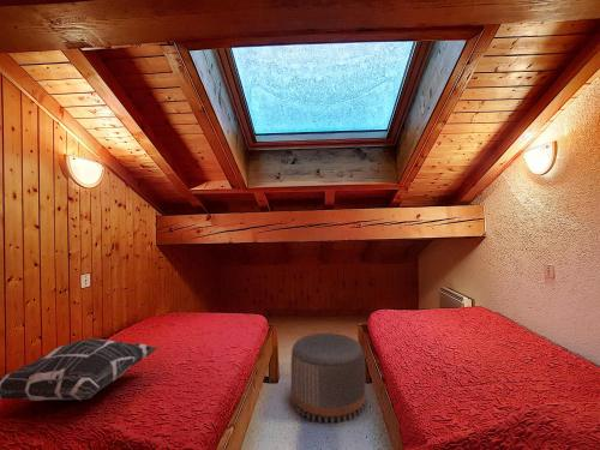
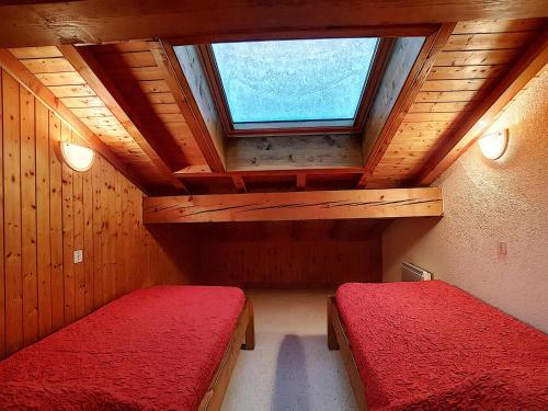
- pouf [290,331,367,425]
- decorative pillow [0,337,158,402]
